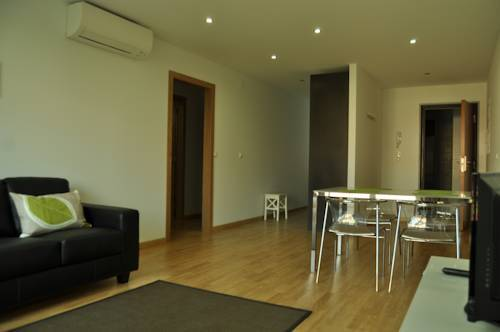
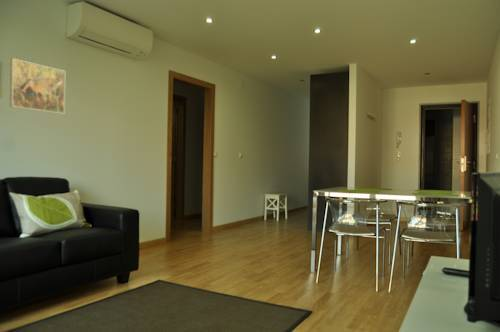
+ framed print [9,58,66,115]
